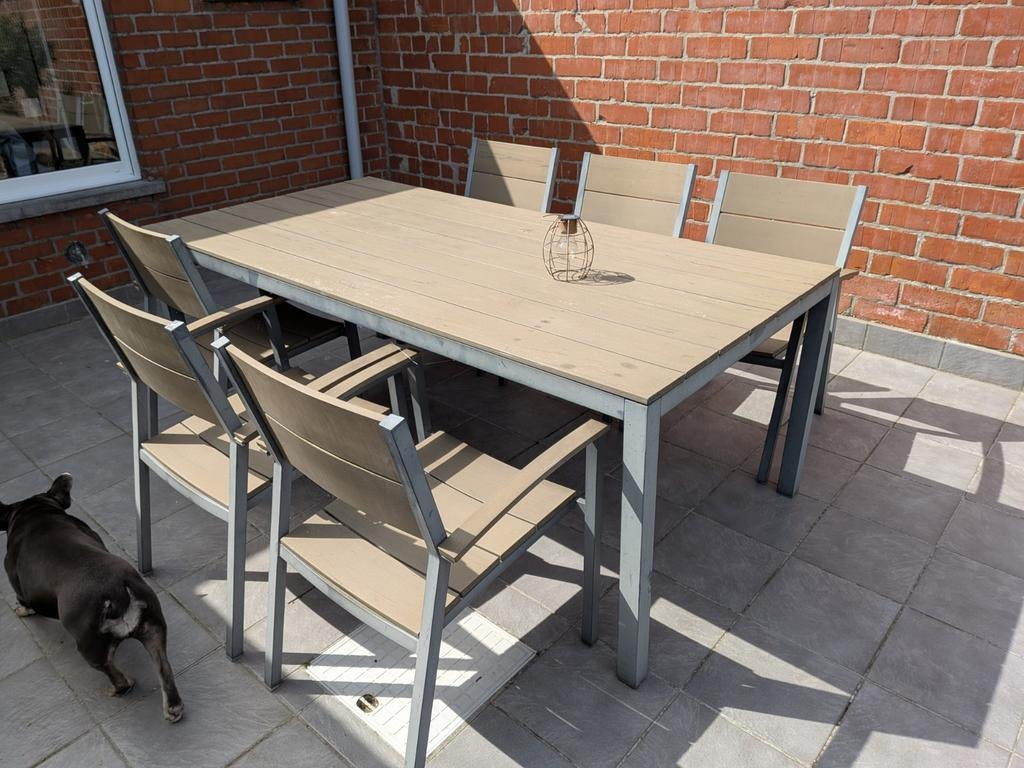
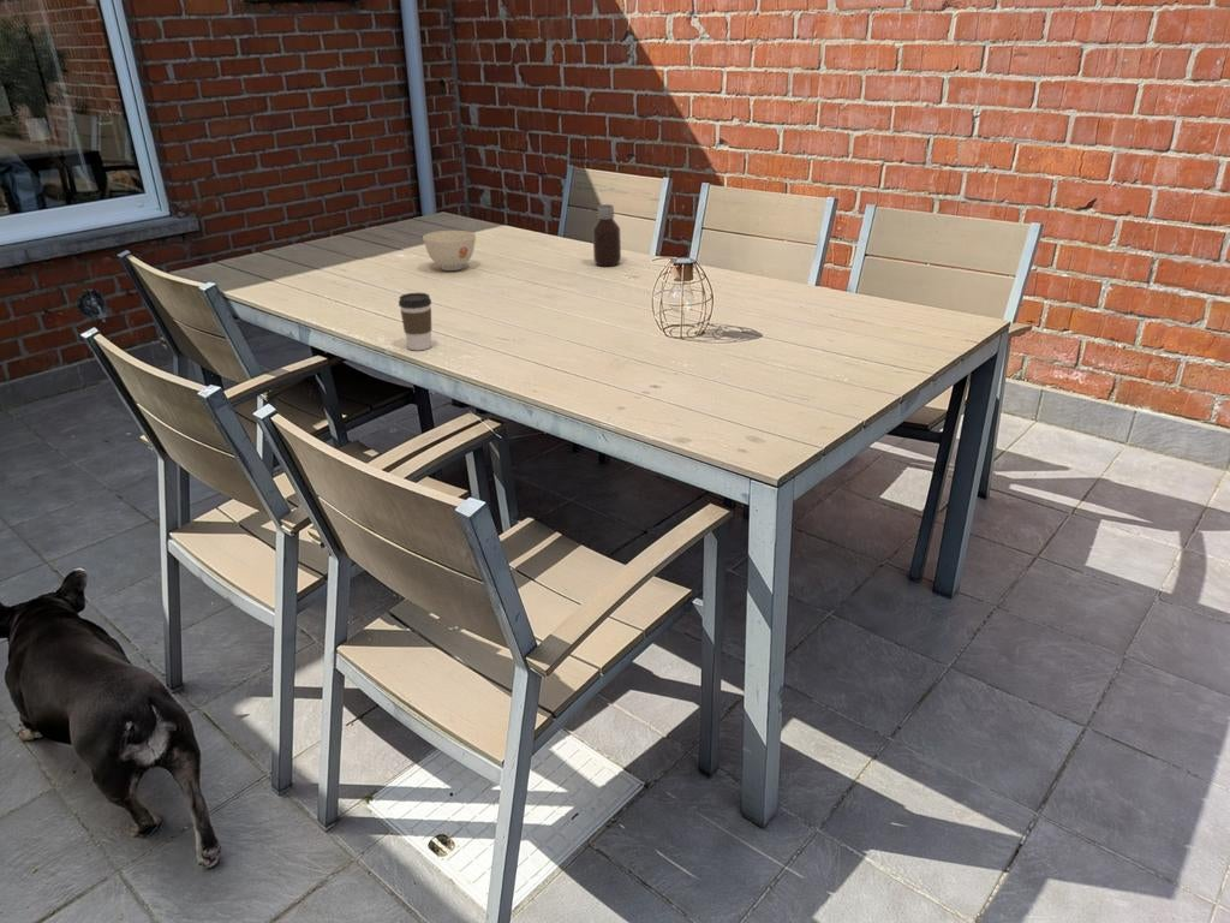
+ bottle [592,203,622,268]
+ bowl [422,230,477,272]
+ coffee cup [398,292,432,352]
